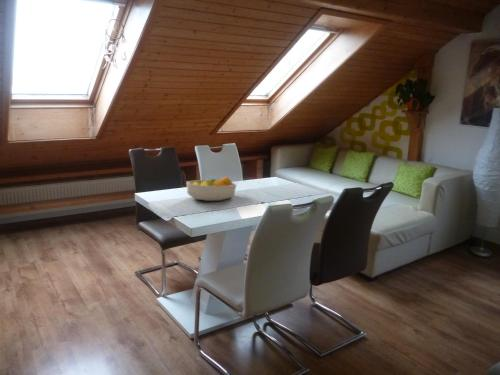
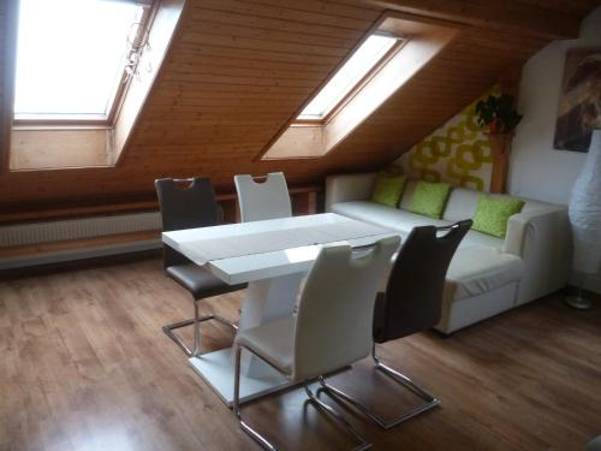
- fruit bowl [185,175,237,202]
